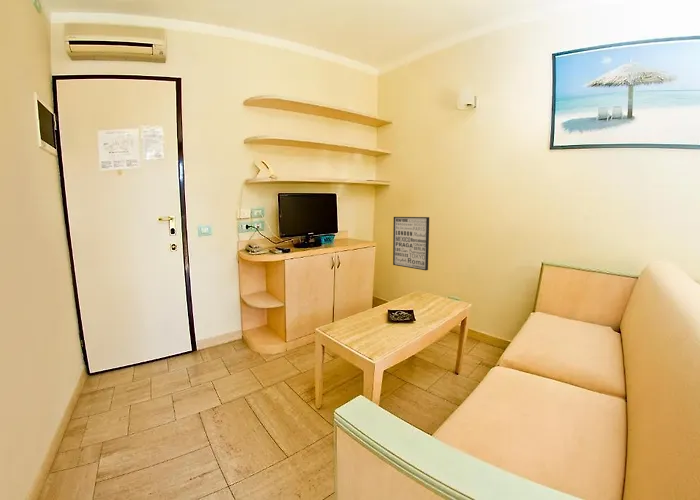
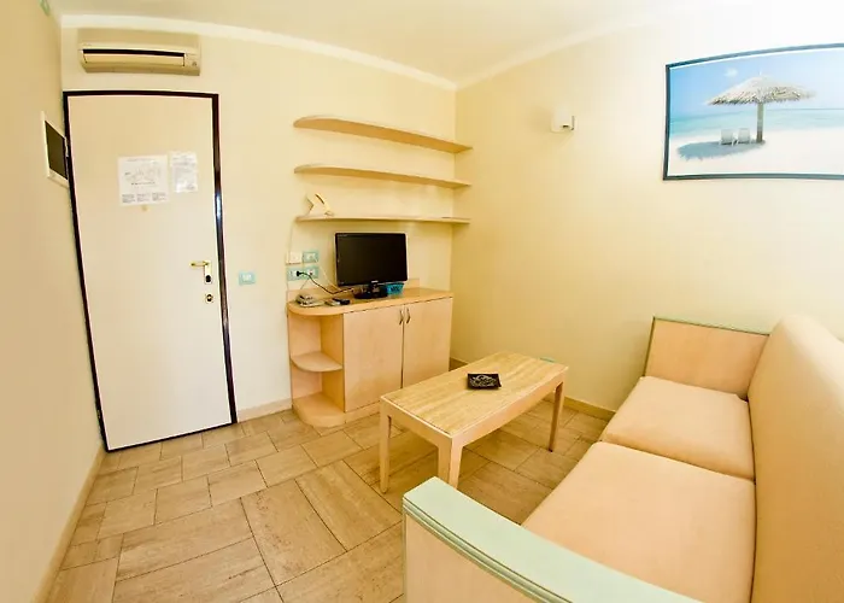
- wall art [392,216,430,271]
